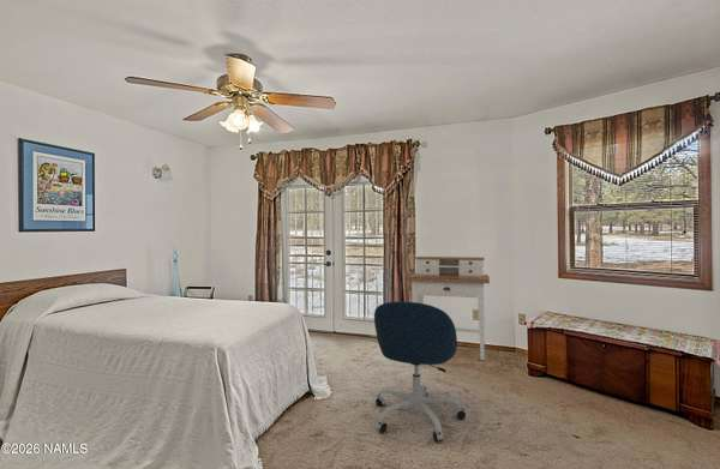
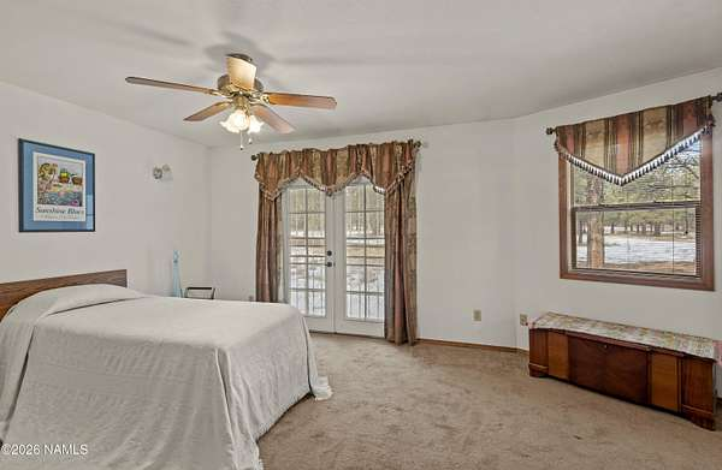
- office chair [373,300,467,443]
- desk [406,255,491,361]
